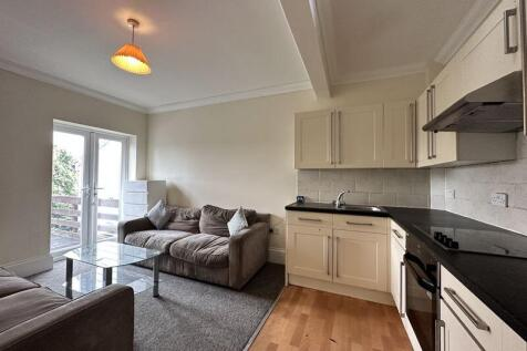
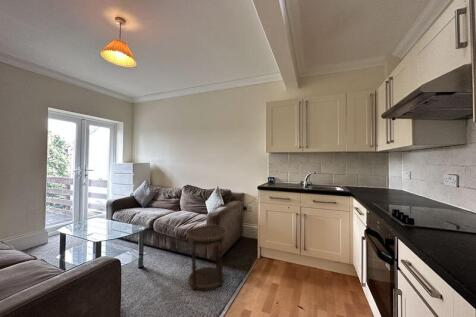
+ side table [185,223,228,291]
